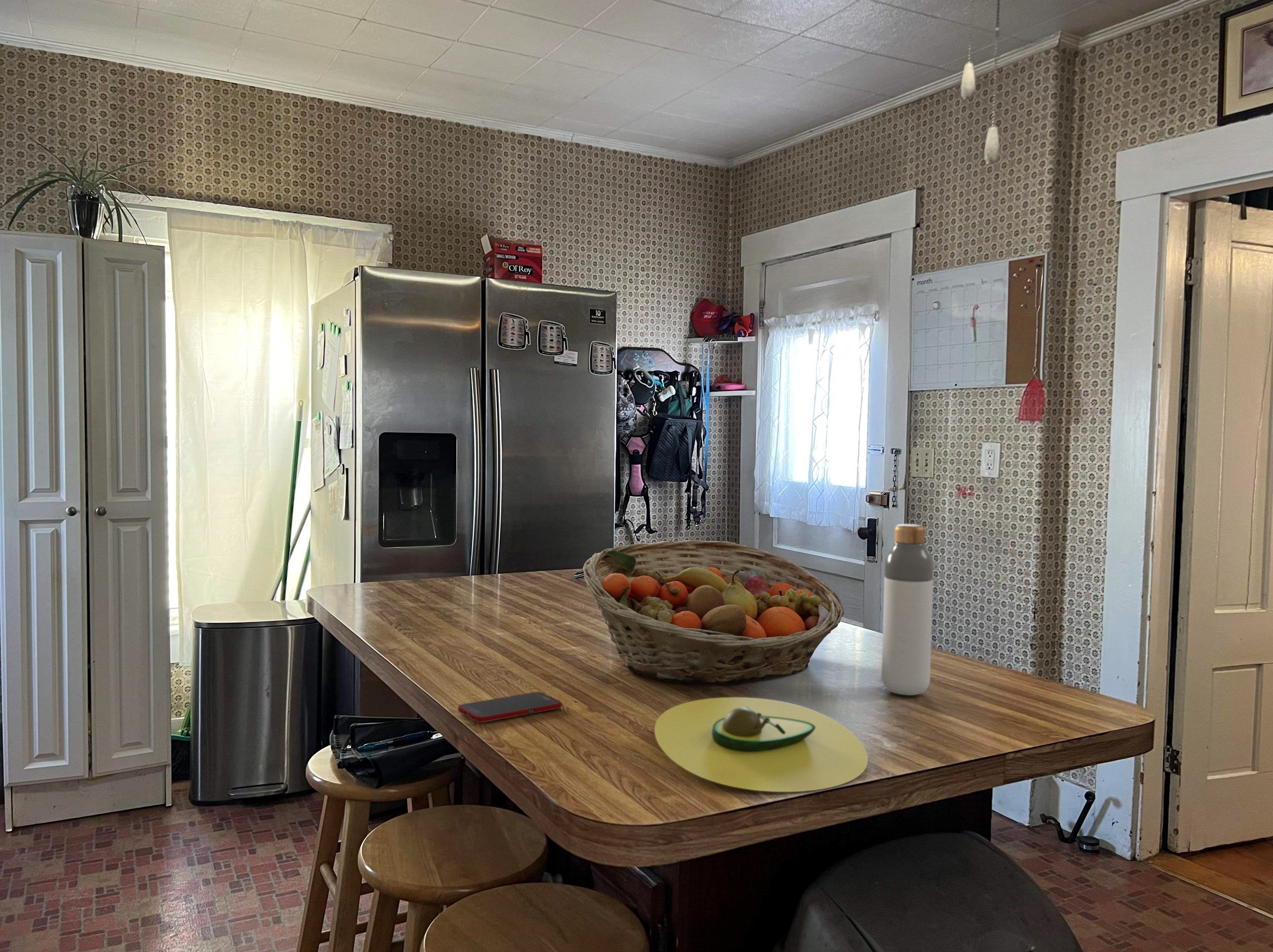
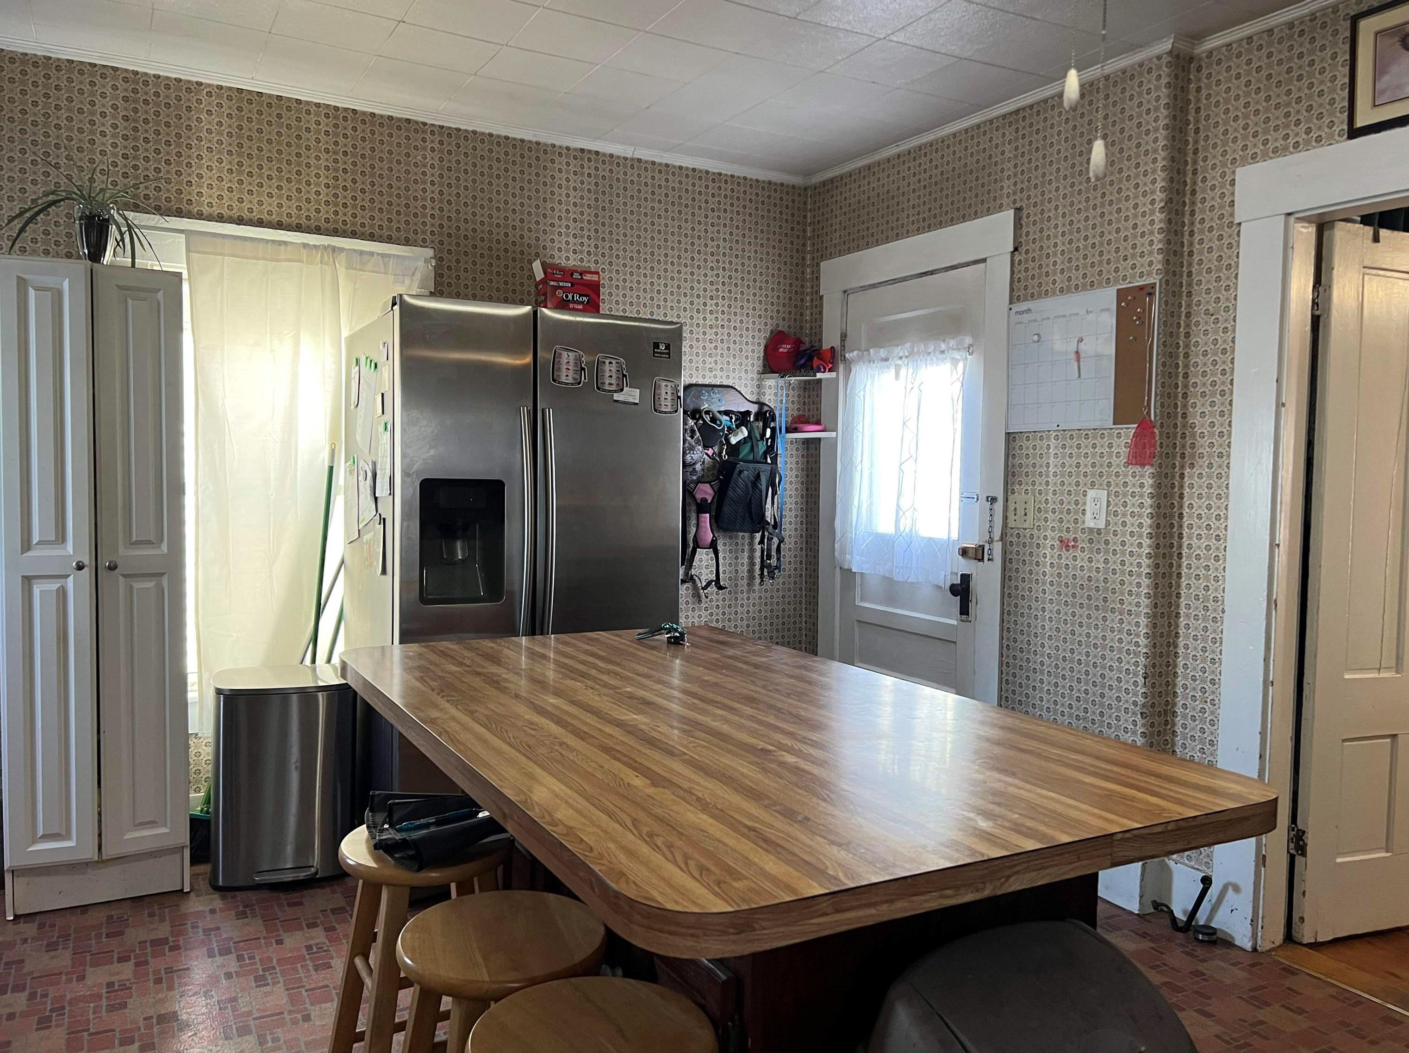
- cell phone [458,691,562,723]
- bottle [881,524,934,696]
- fruit basket [583,540,845,685]
- avocado [654,697,868,792]
